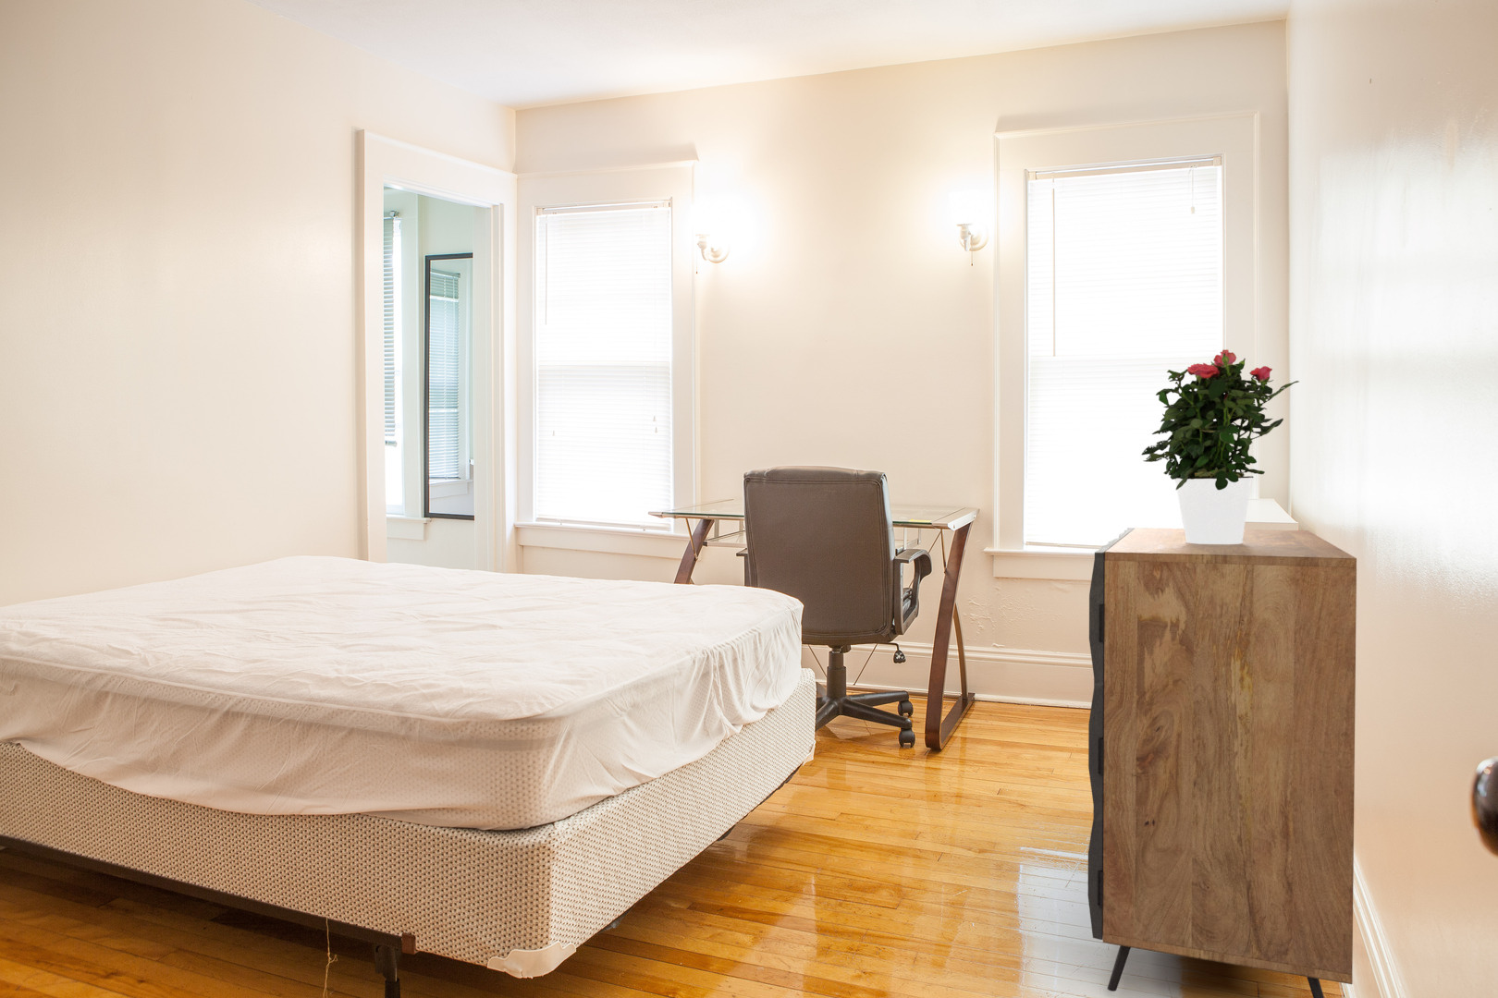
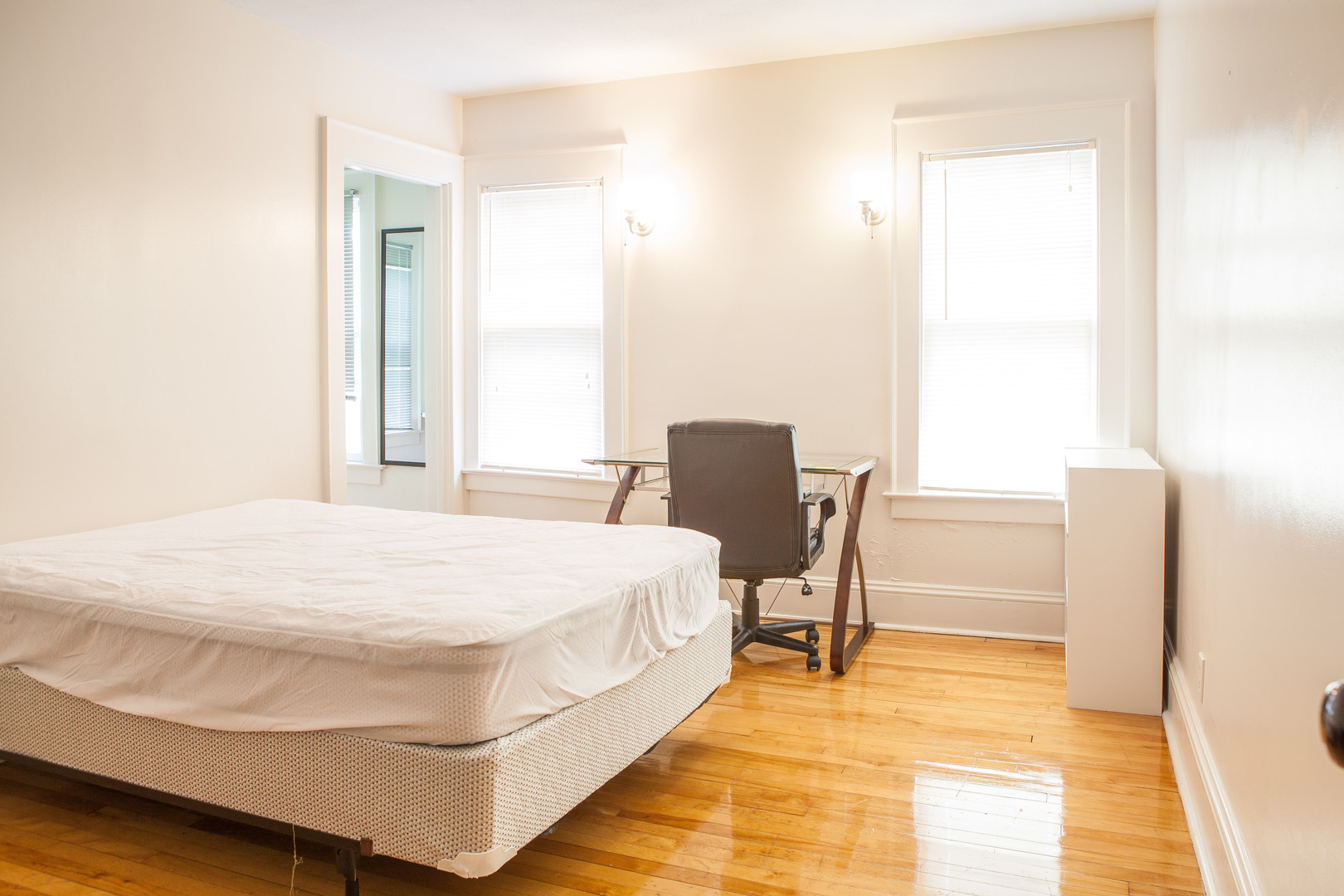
- potted flower [1140,350,1300,545]
- dresser [1088,527,1358,998]
